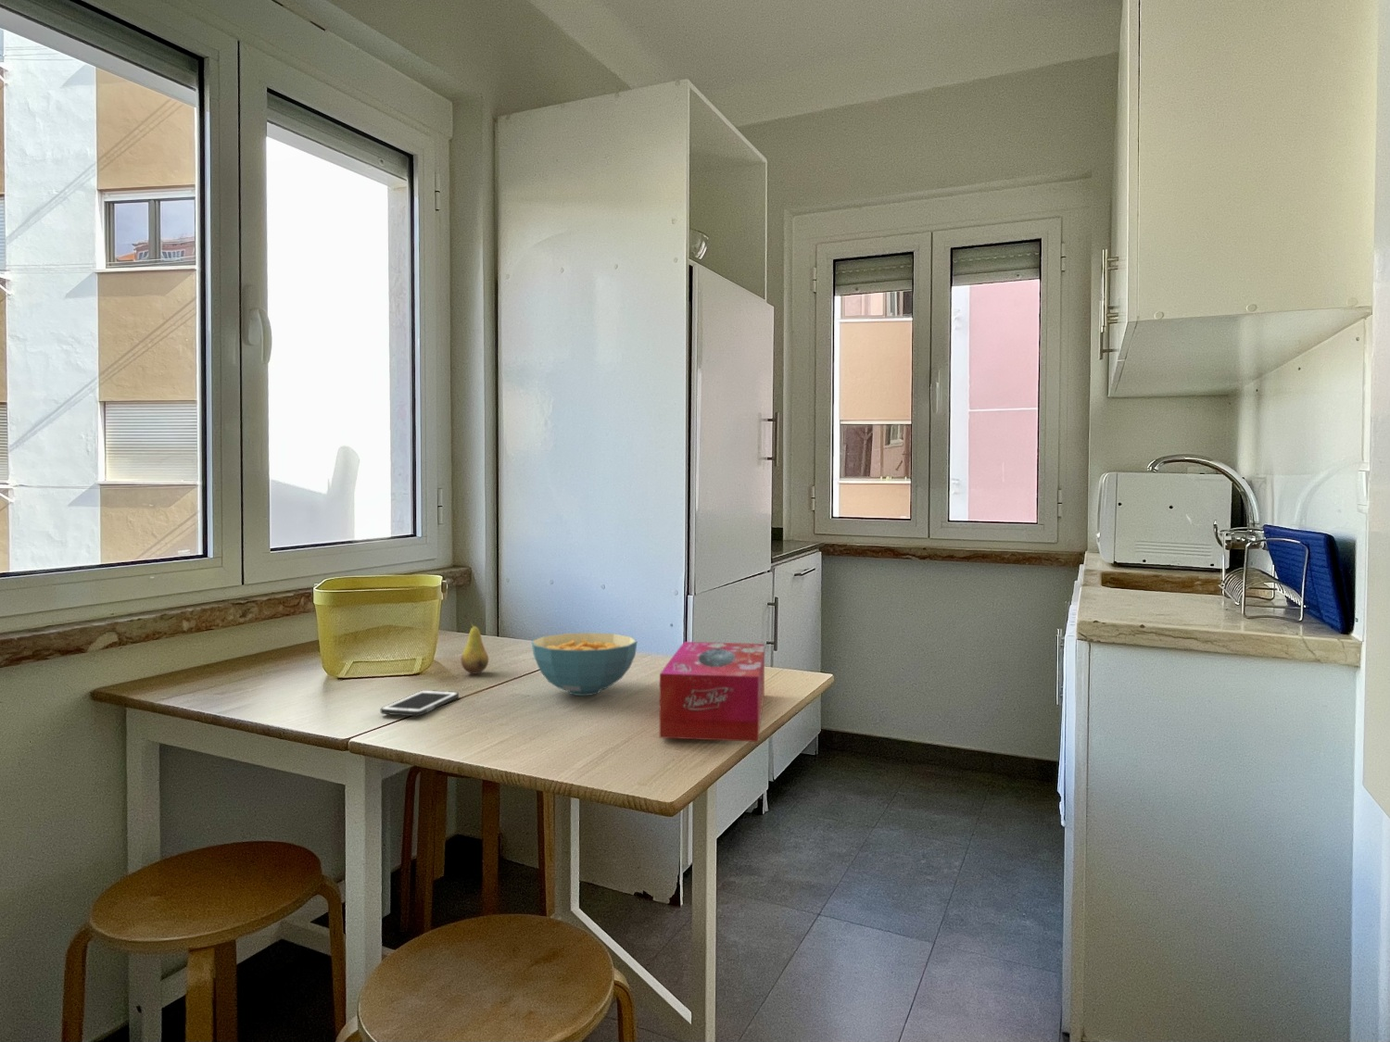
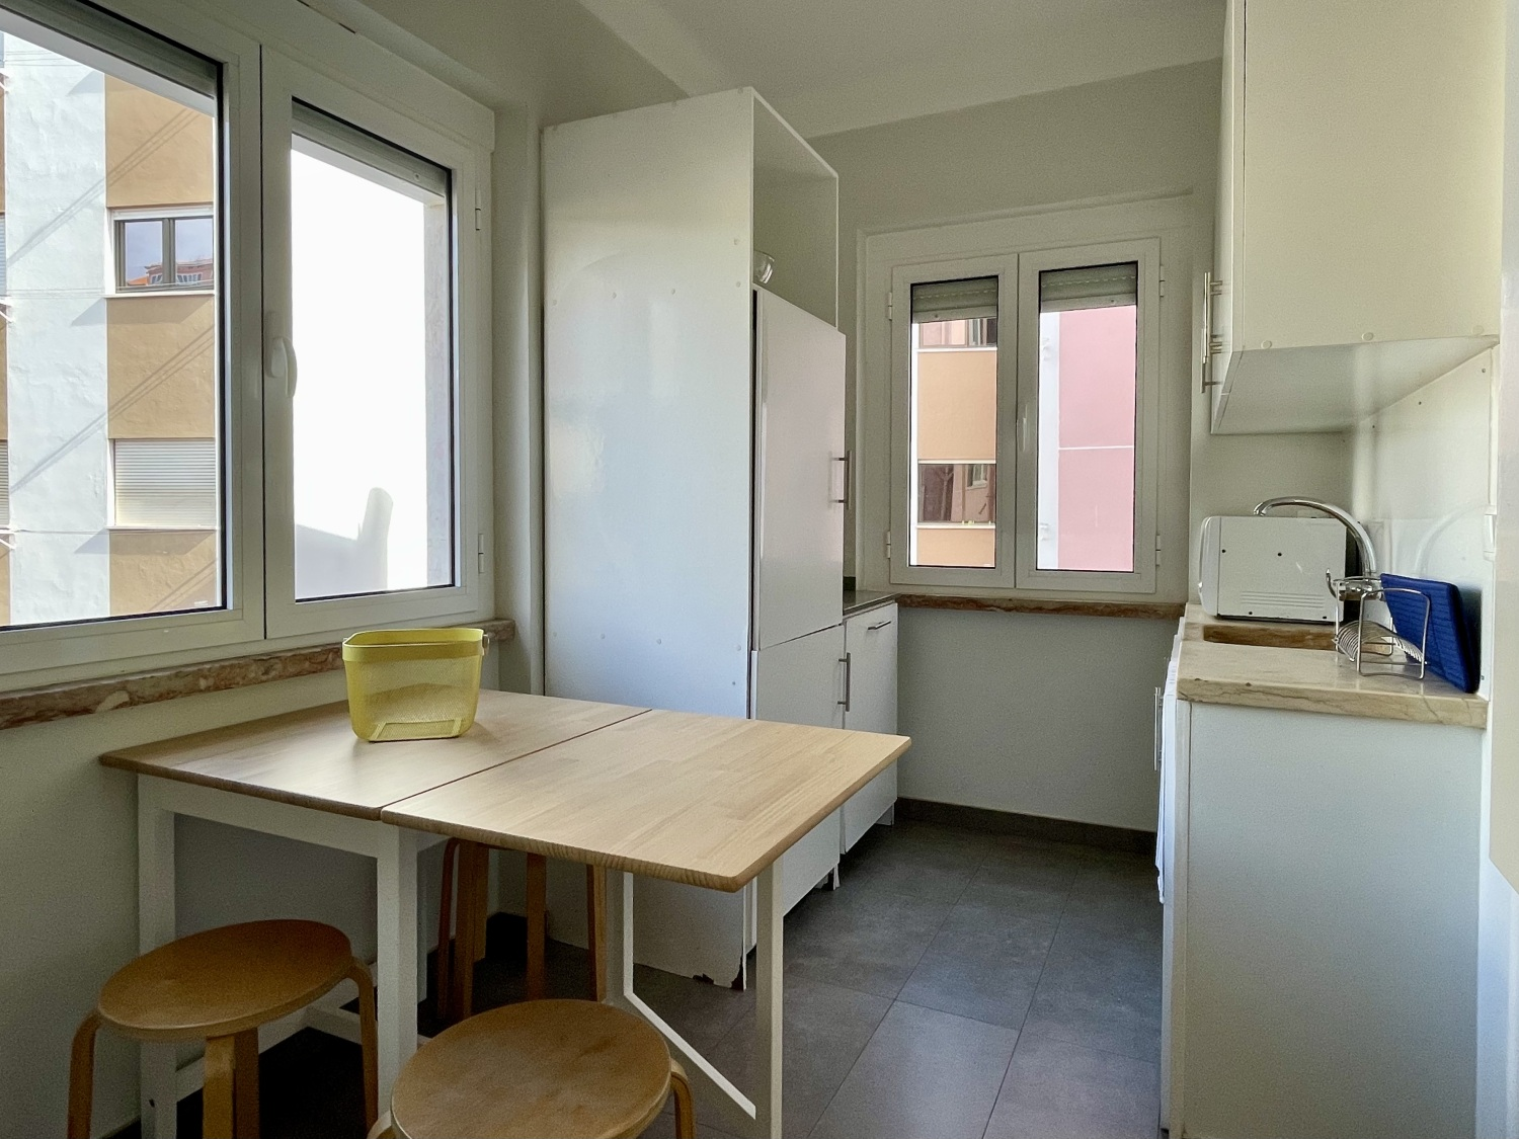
- tissue box [659,641,765,743]
- cereal bowl [531,632,638,696]
- cell phone [380,690,460,717]
- fruit [460,614,489,674]
